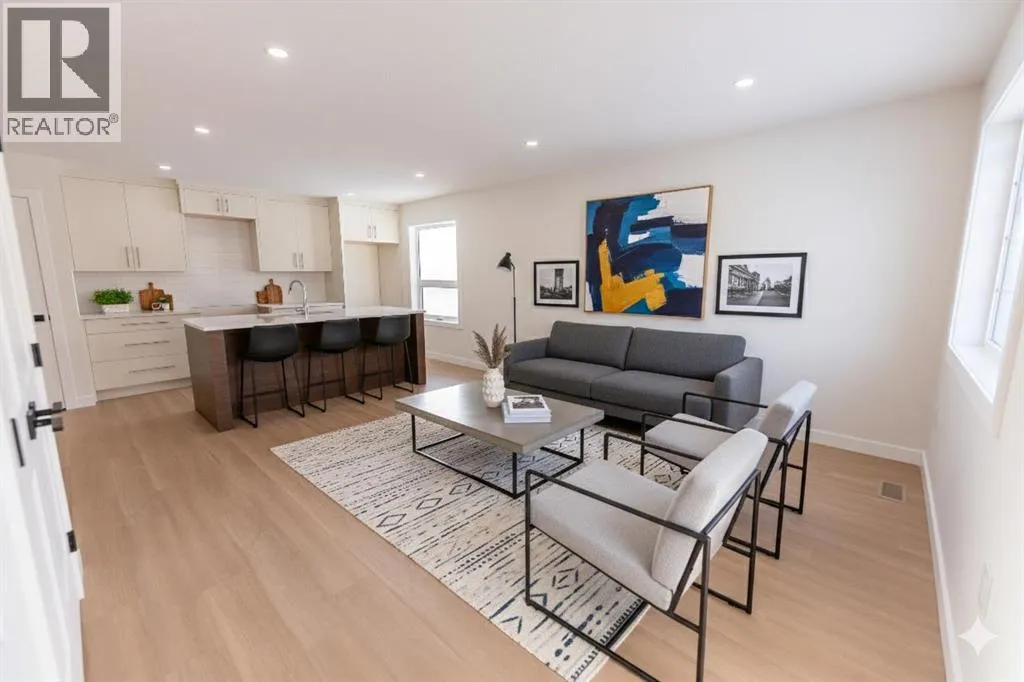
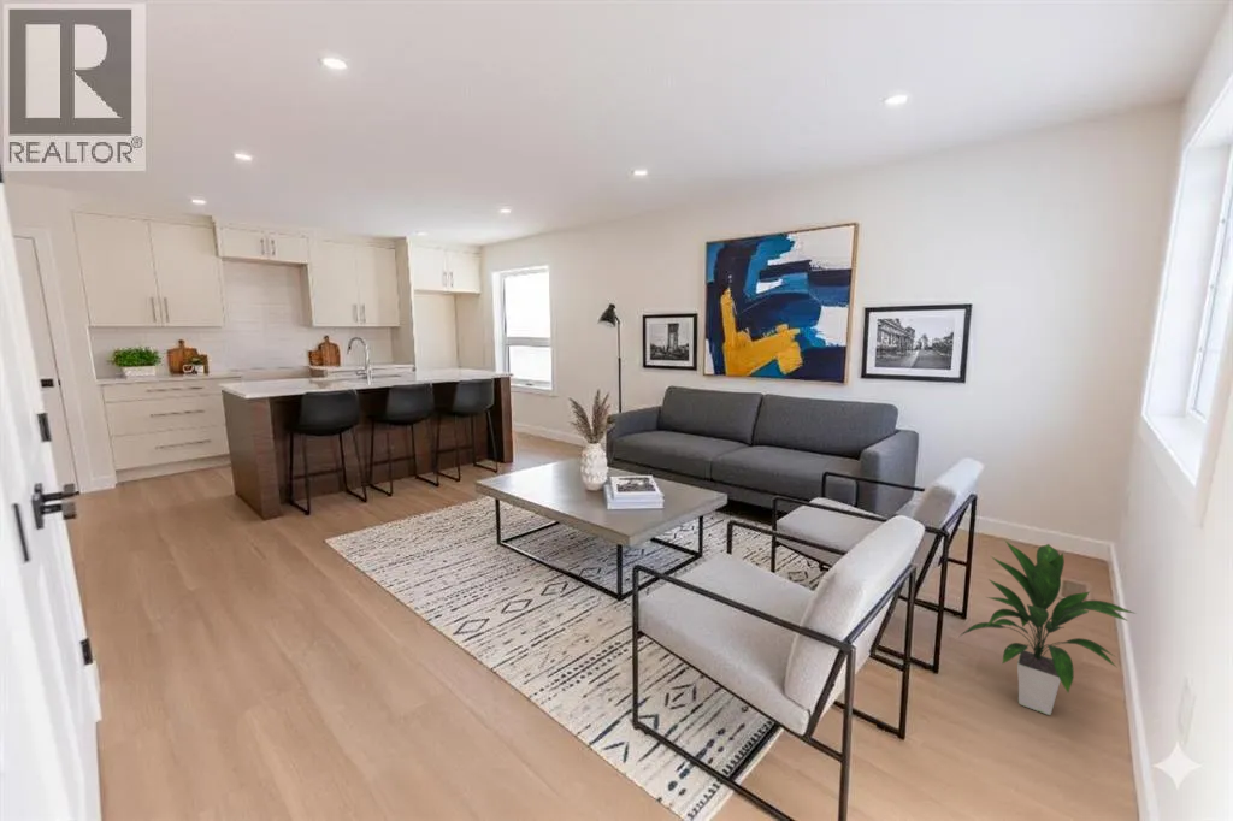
+ indoor plant [960,539,1138,716]
